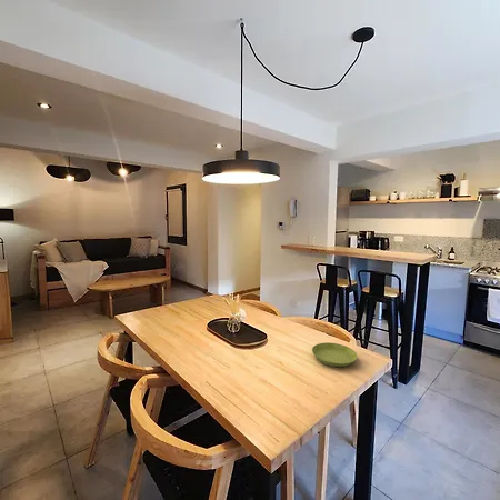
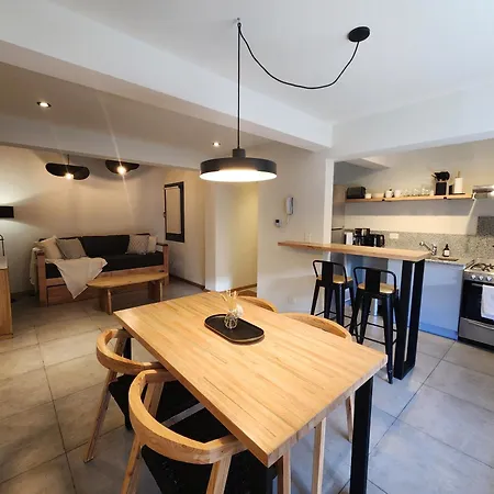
- saucer [311,341,358,368]
